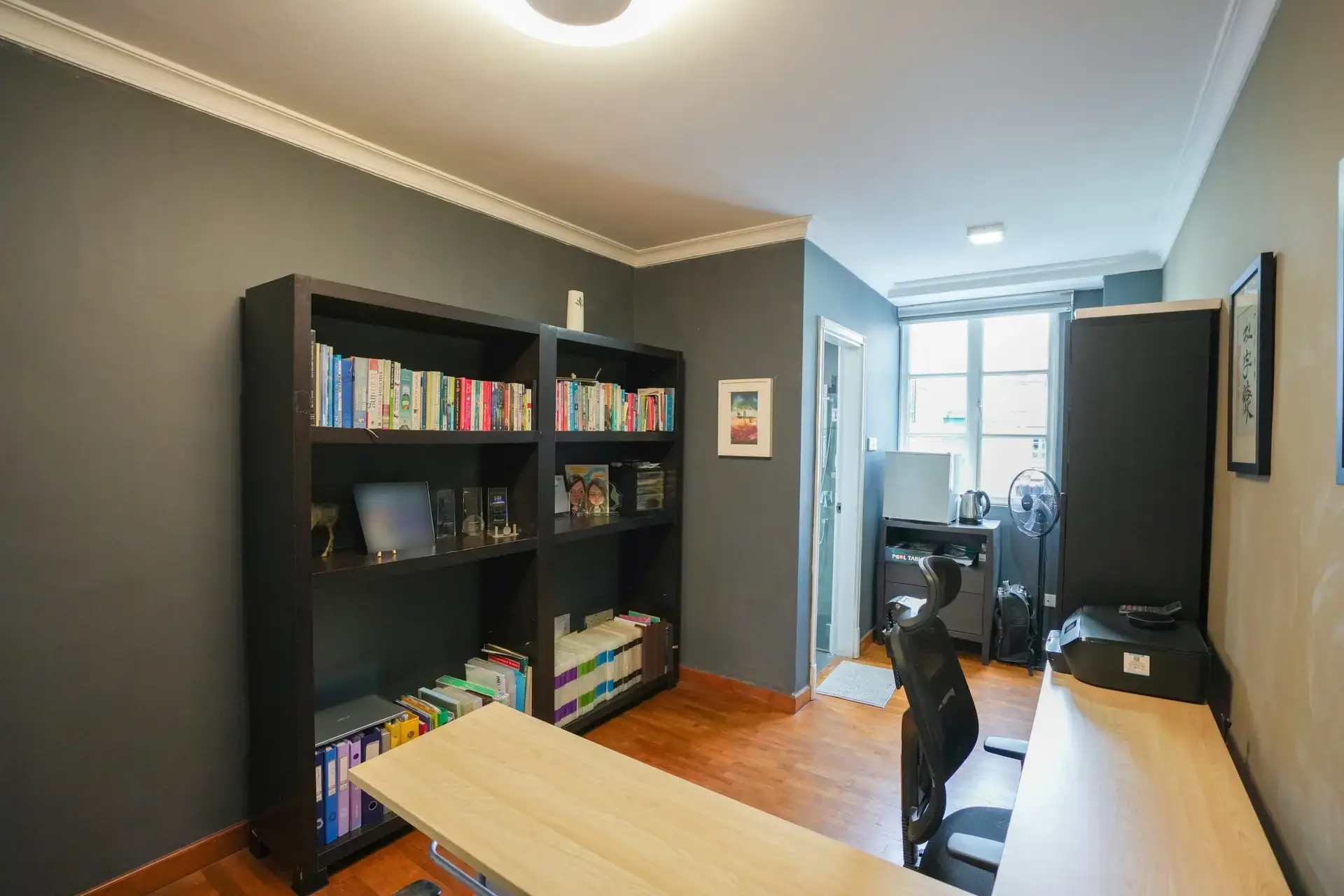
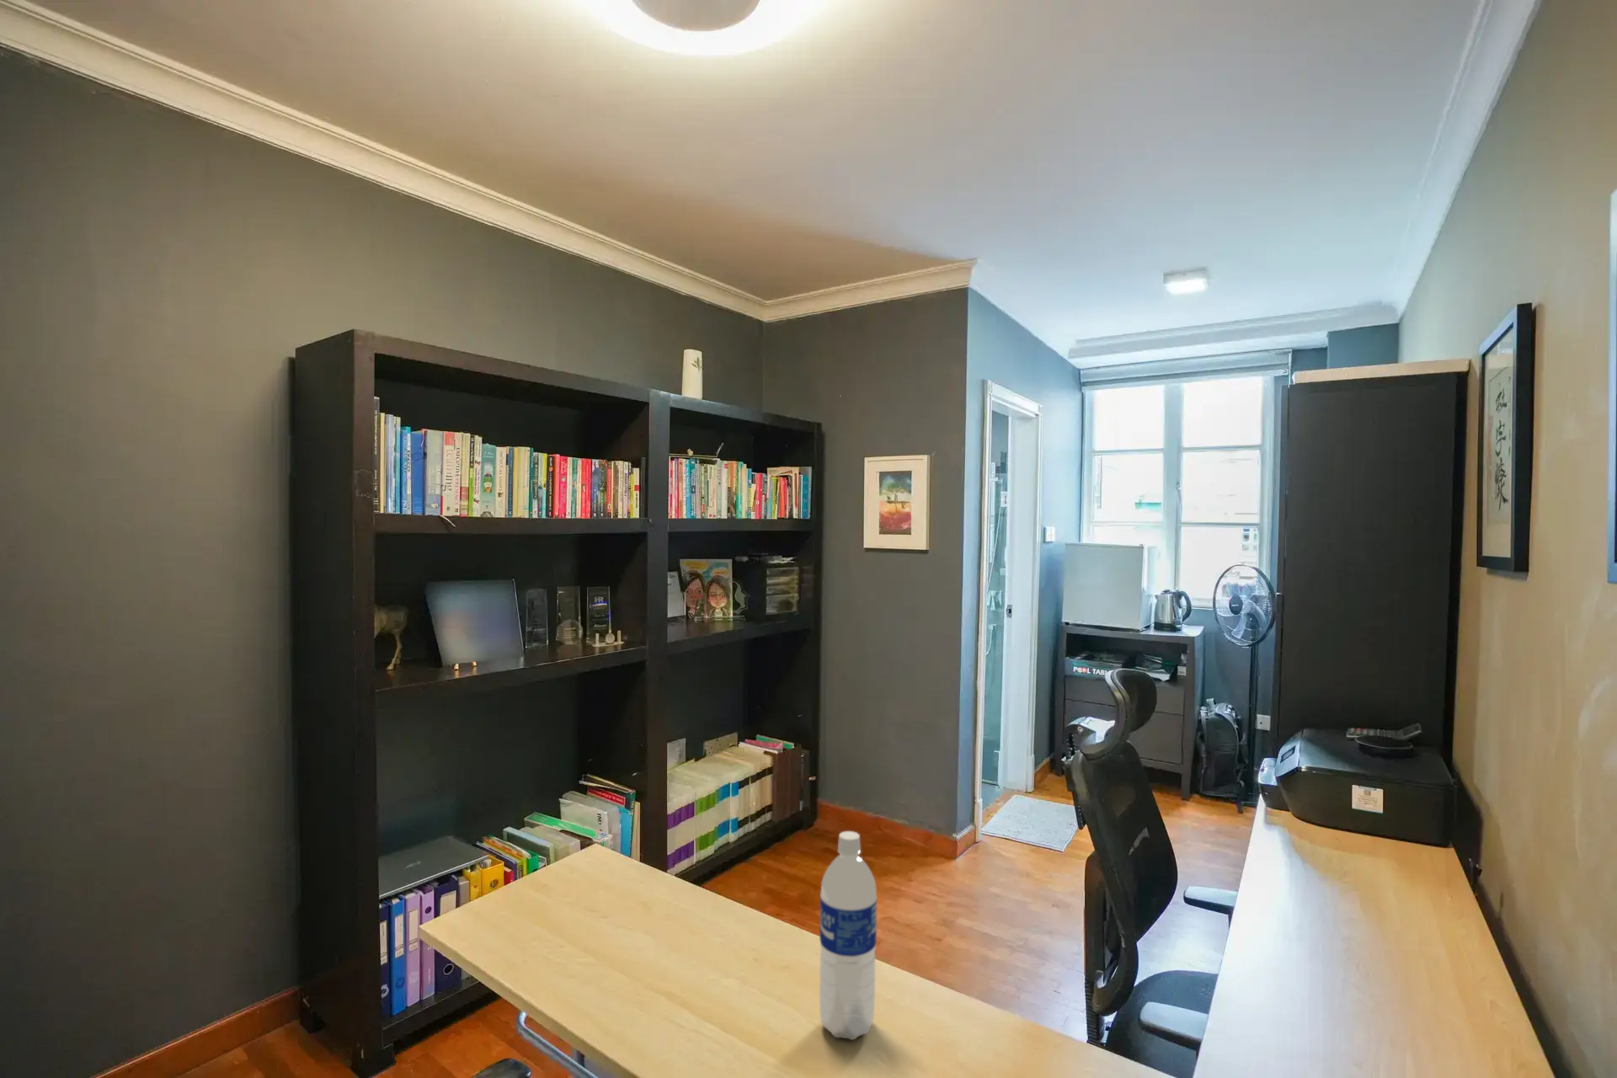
+ water bottle [818,830,877,1041]
